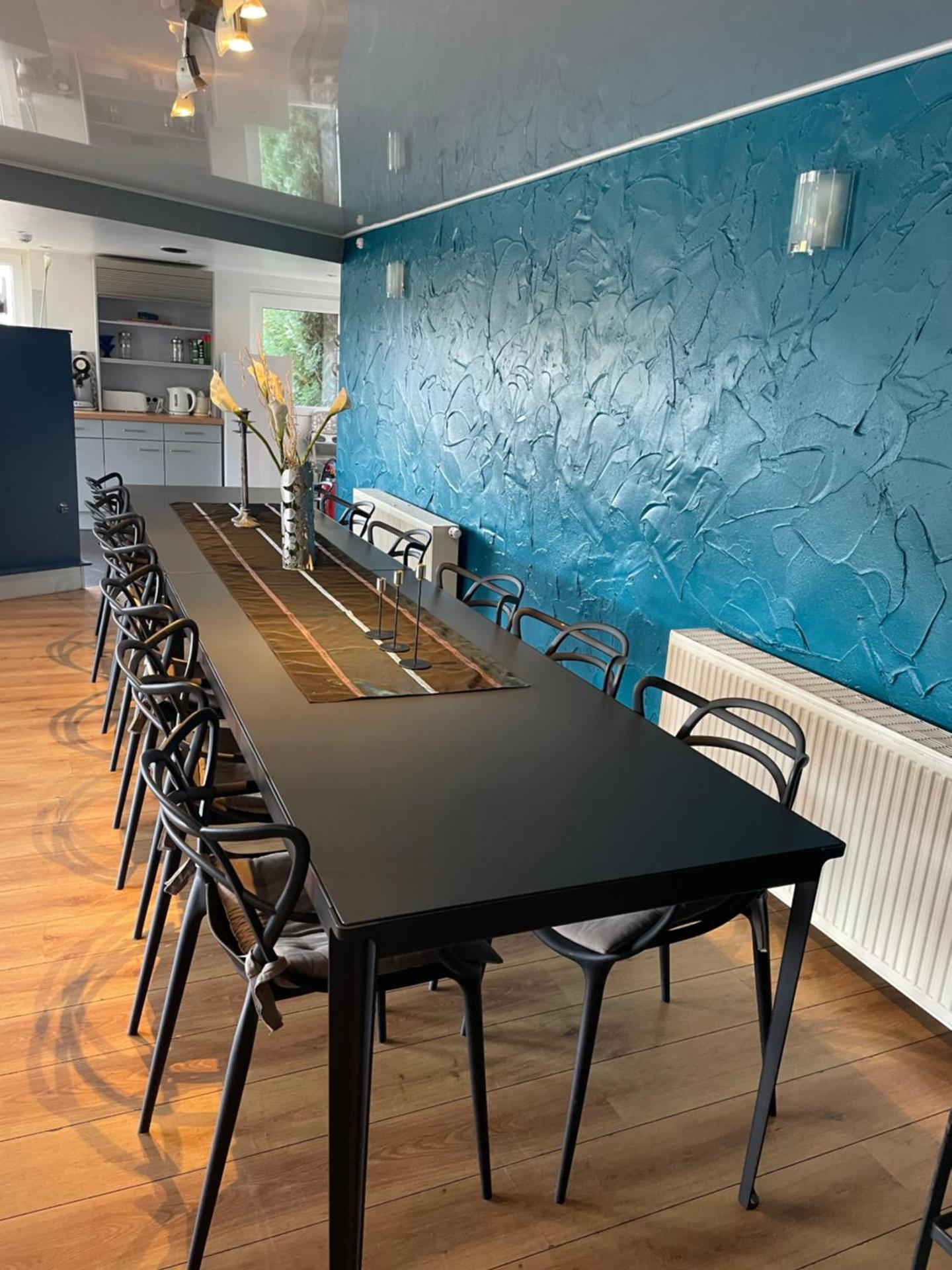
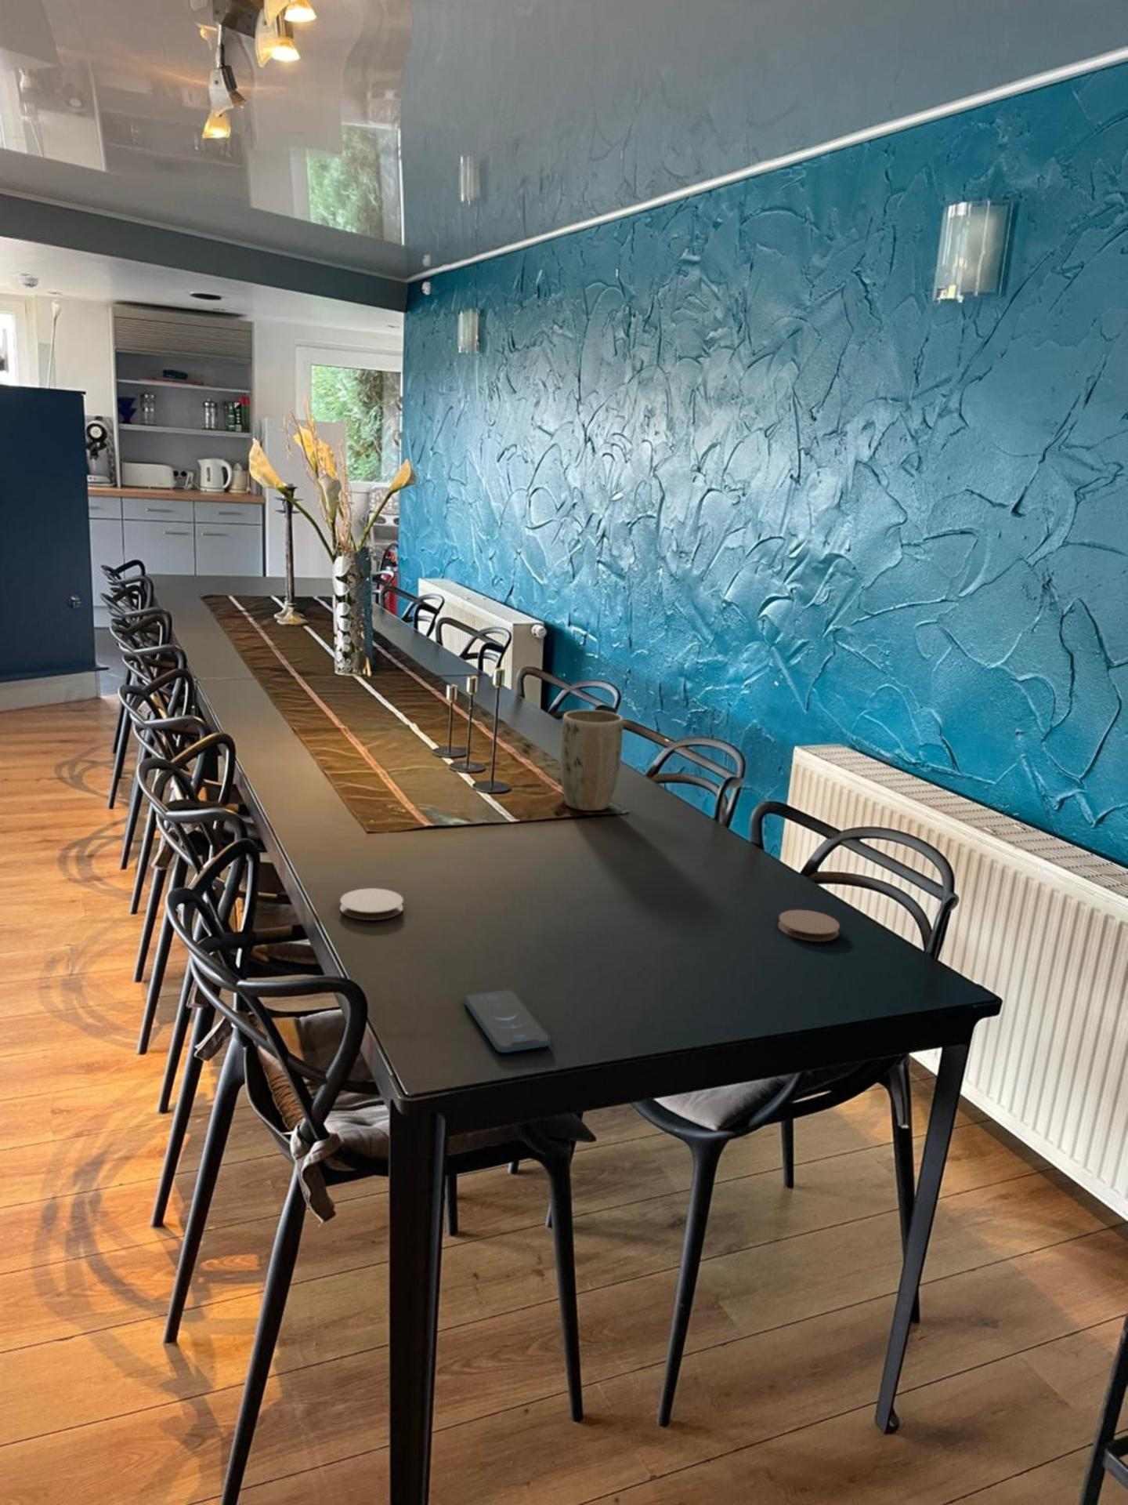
+ plant pot [559,709,624,812]
+ coaster [339,888,404,921]
+ smartphone [463,988,551,1054]
+ coaster [777,909,840,942]
